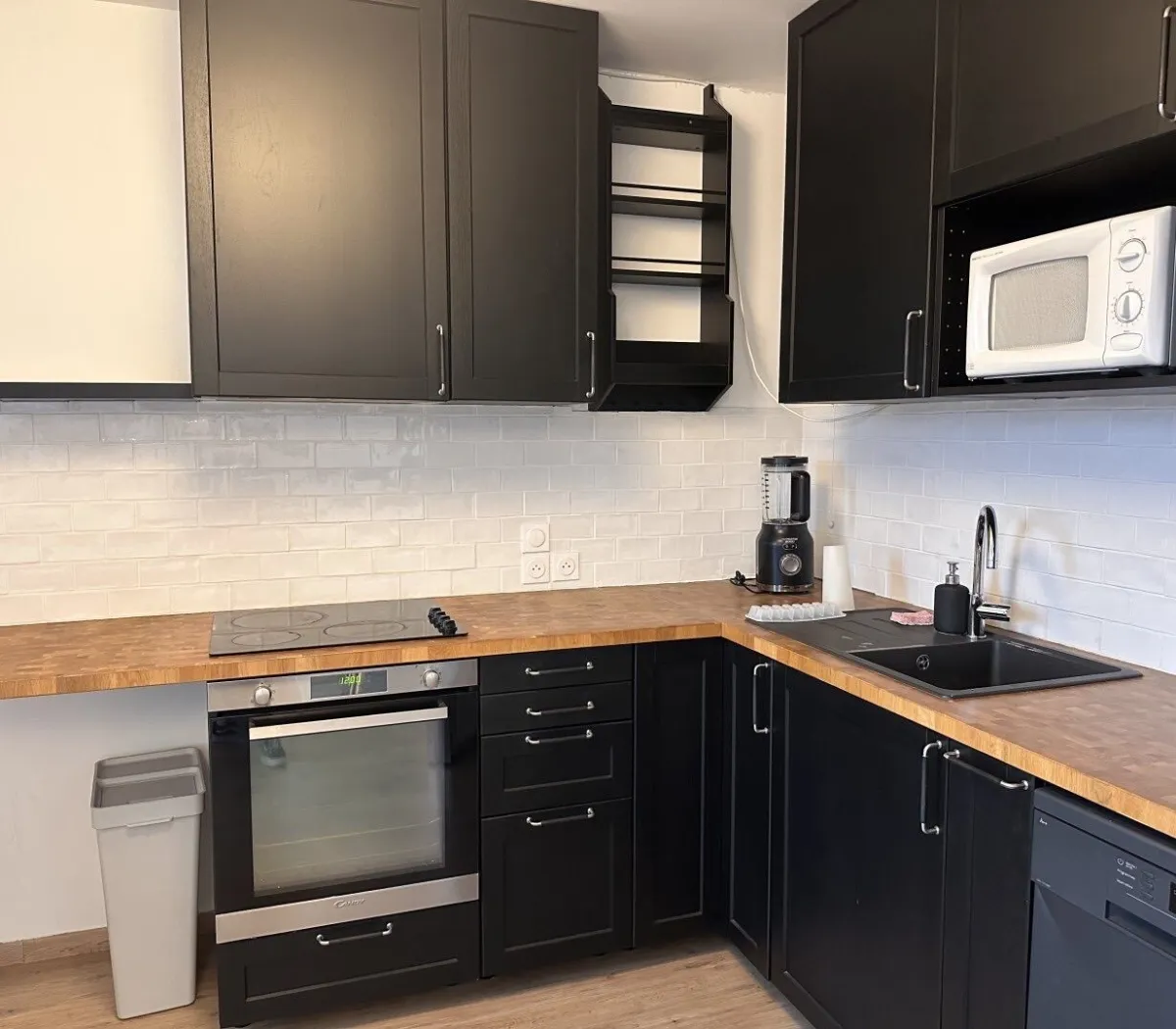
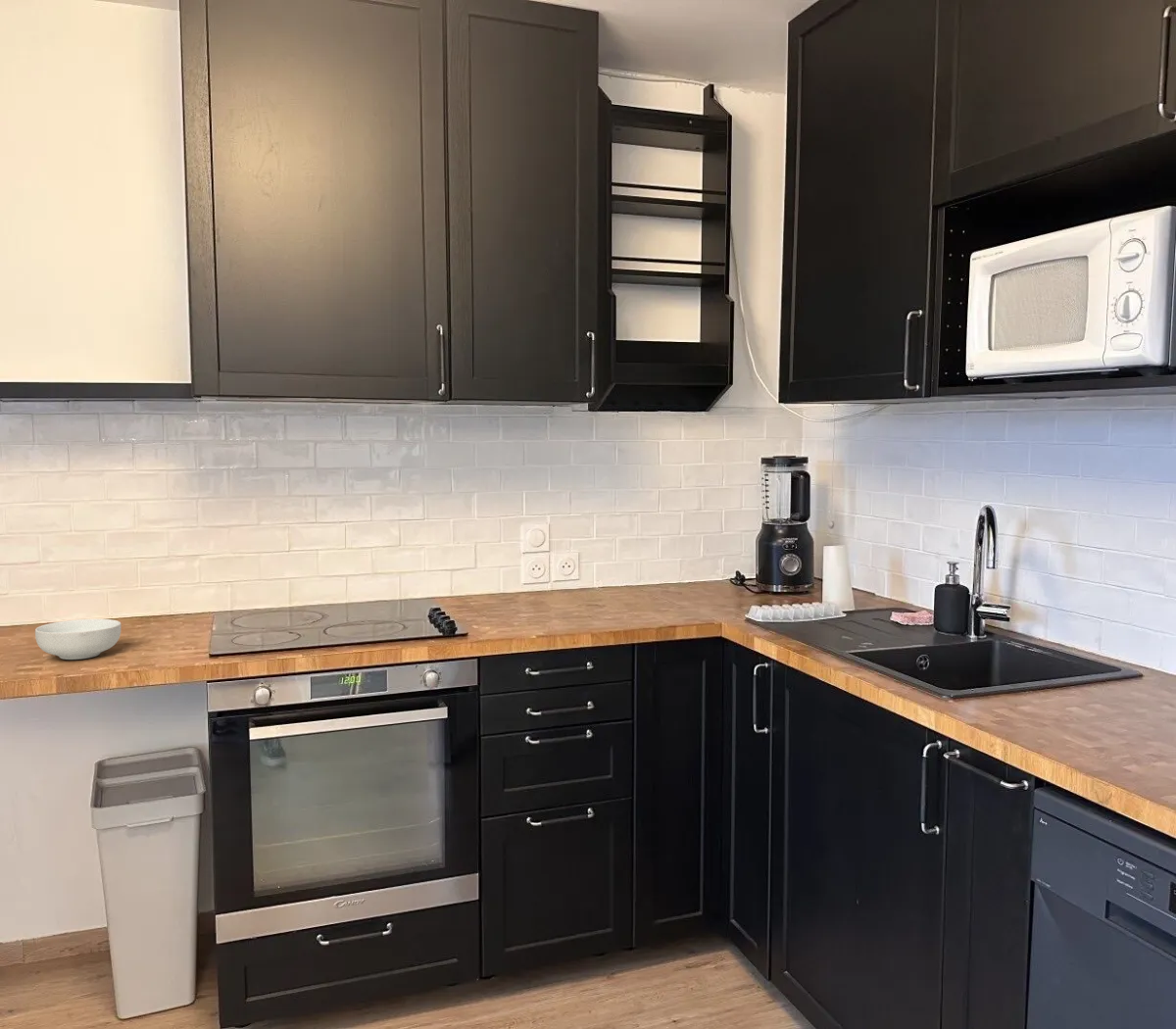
+ cereal bowl [34,618,122,661]
